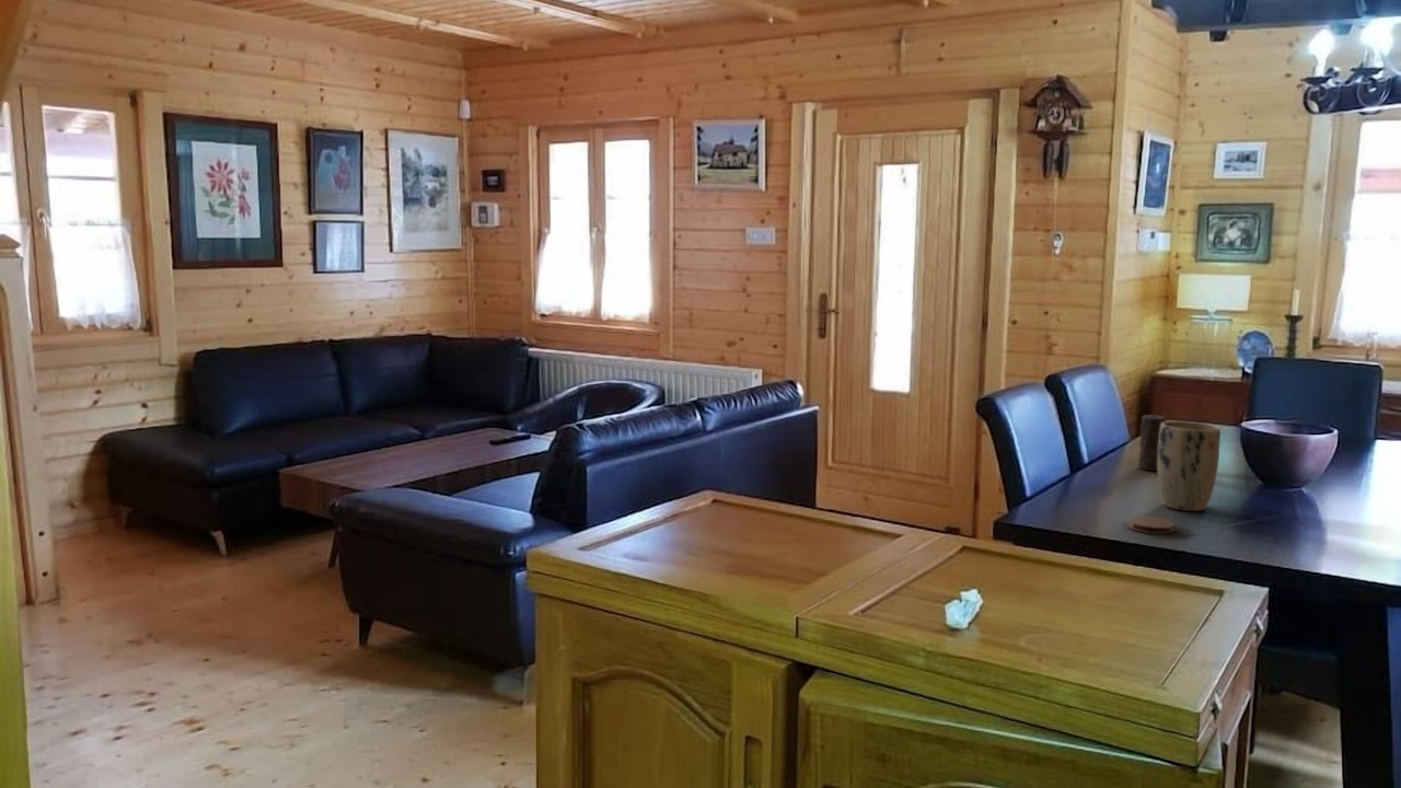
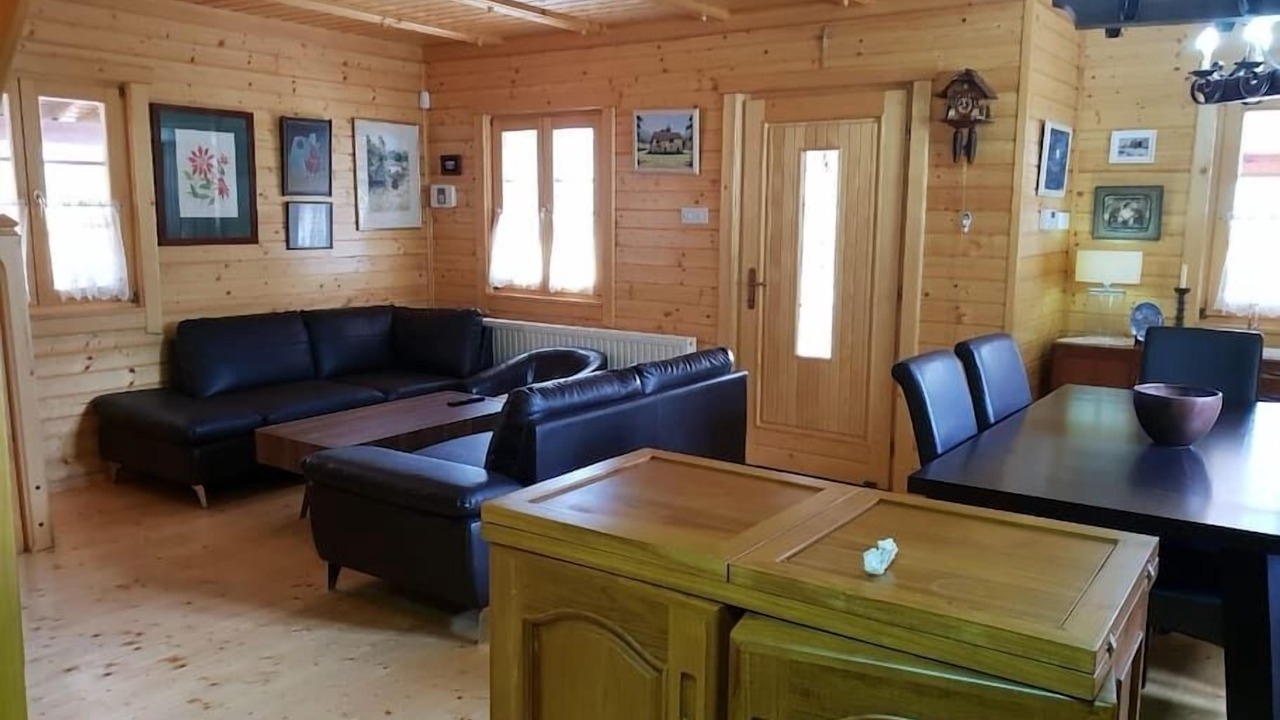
- plant pot [1157,420,1221,512]
- coaster [1125,514,1176,535]
- candle [1137,414,1166,472]
